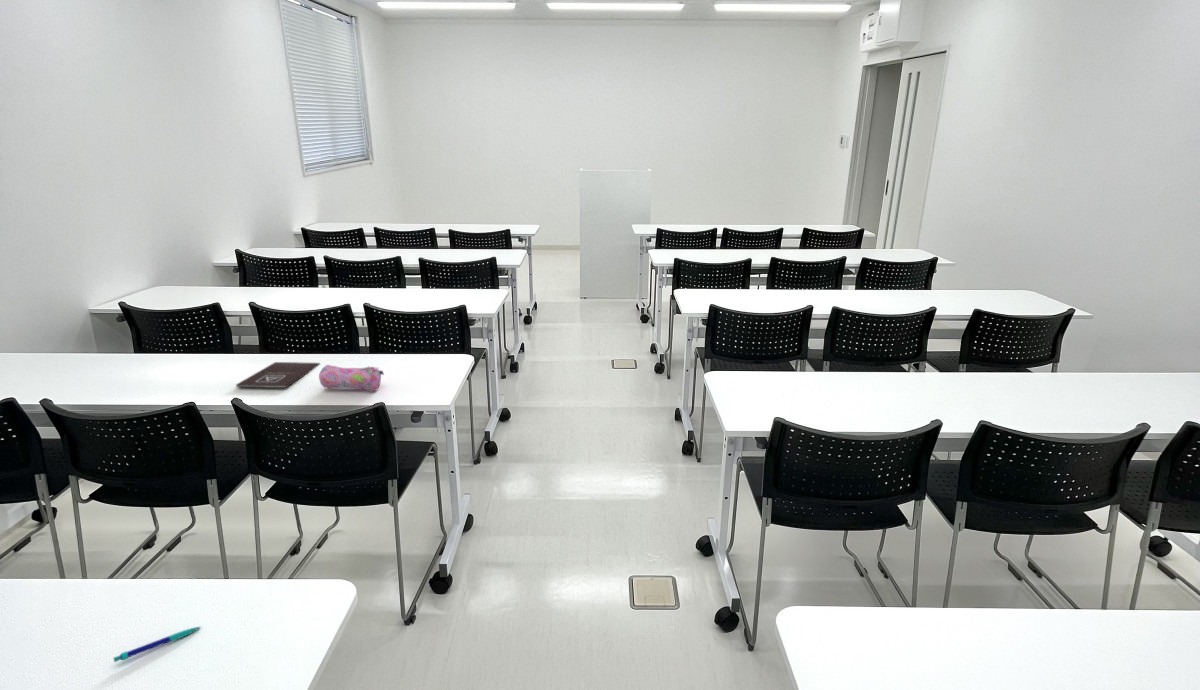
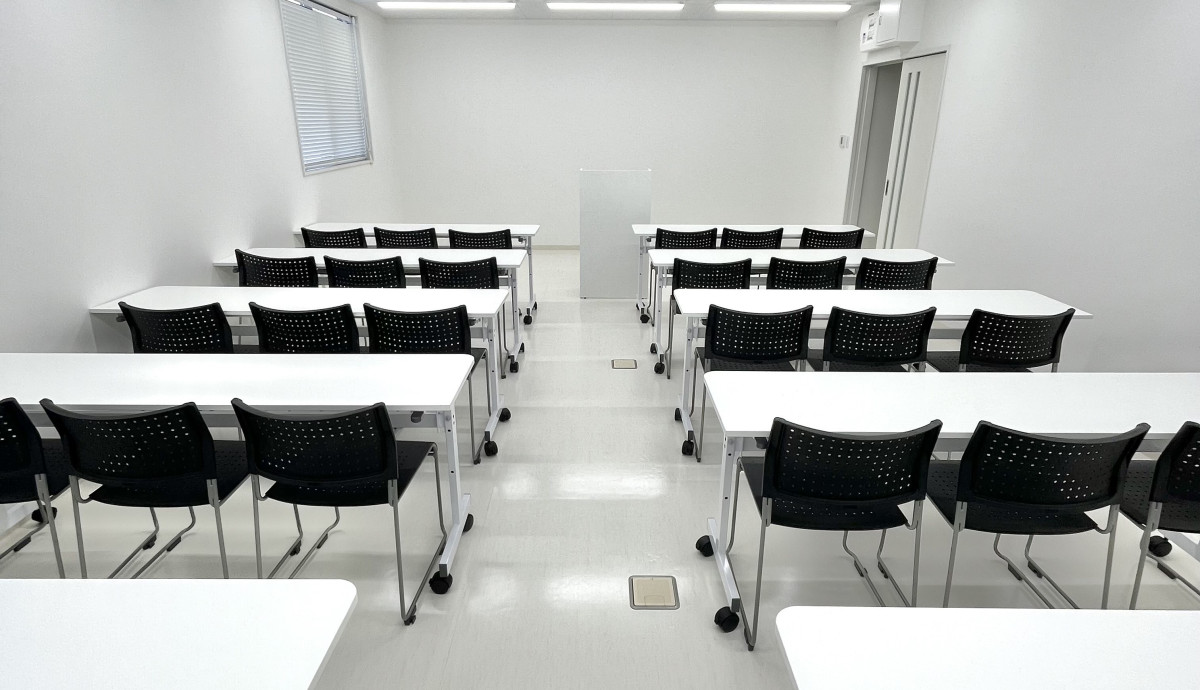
- pencil case [318,364,385,392]
- pen [113,626,202,663]
- book [235,361,321,389]
